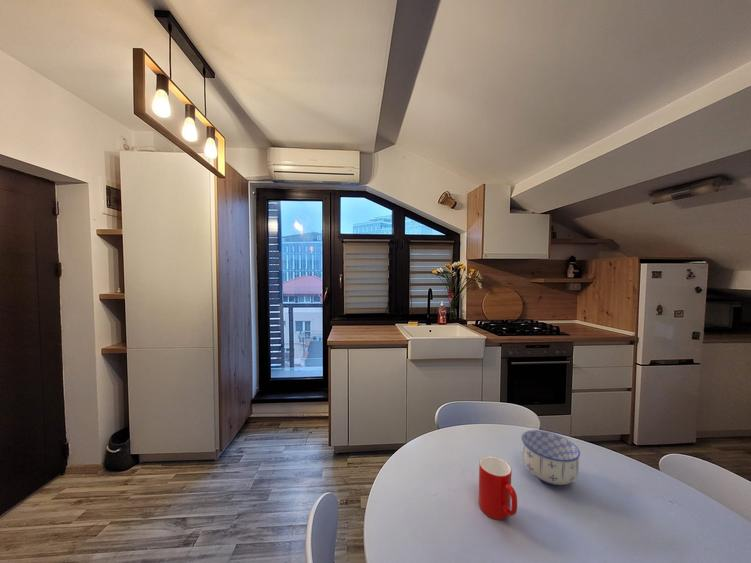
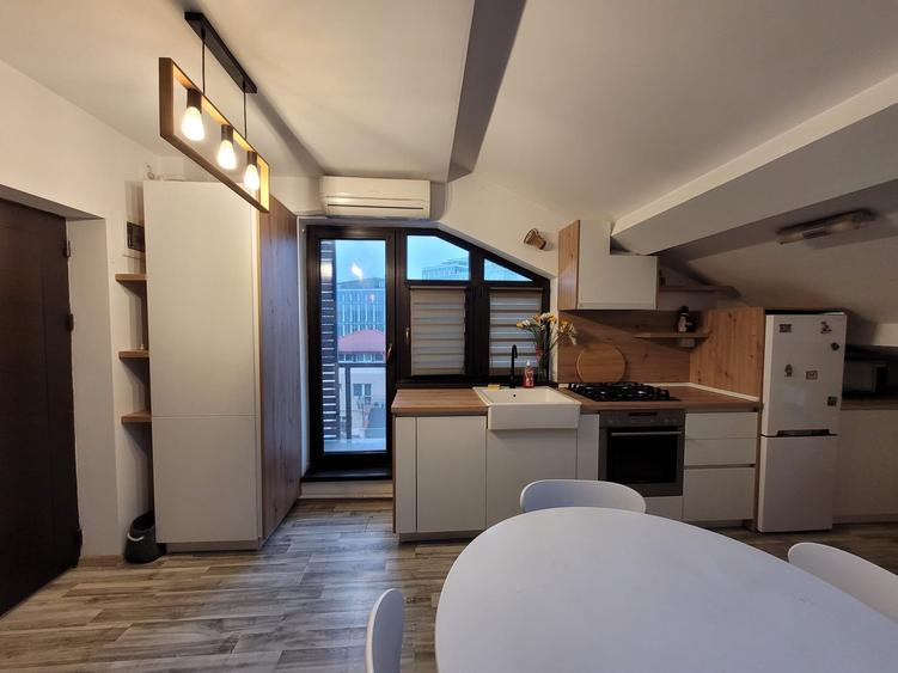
- bowl [521,429,581,486]
- cup [478,456,518,521]
